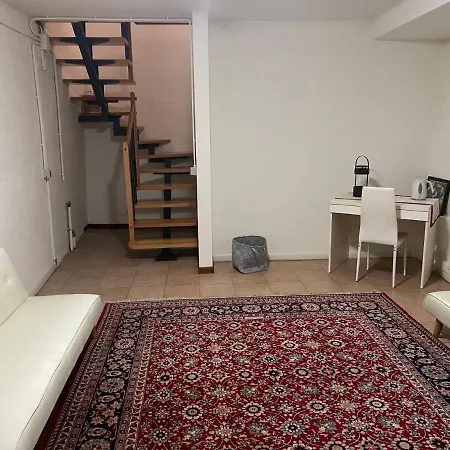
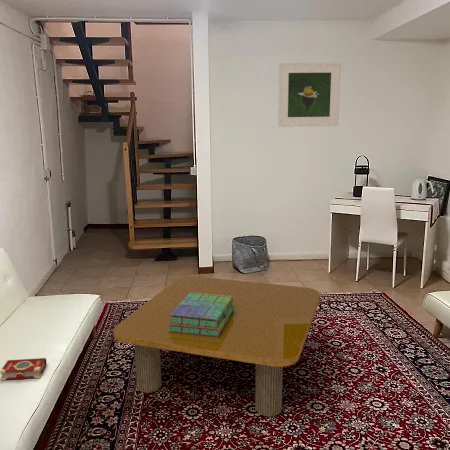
+ book [0,357,48,381]
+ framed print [277,62,342,128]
+ stack of books [168,292,234,337]
+ coffee table [112,275,321,417]
